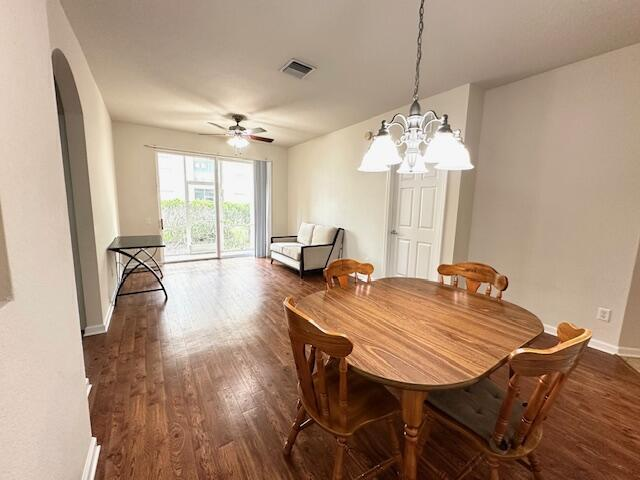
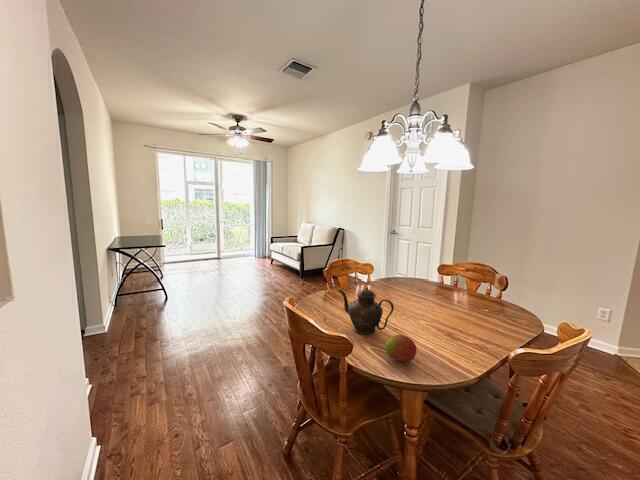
+ teapot [337,286,395,336]
+ fruit [384,334,417,363]
